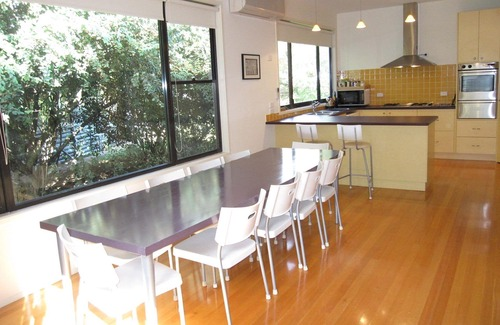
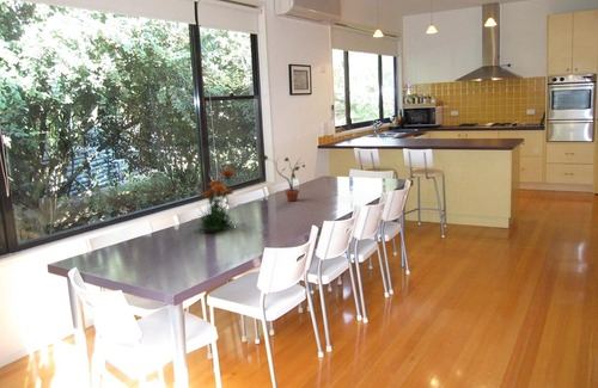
+ flower plant [191,168,237,233]
+ potted plant [258,154,306,202]
